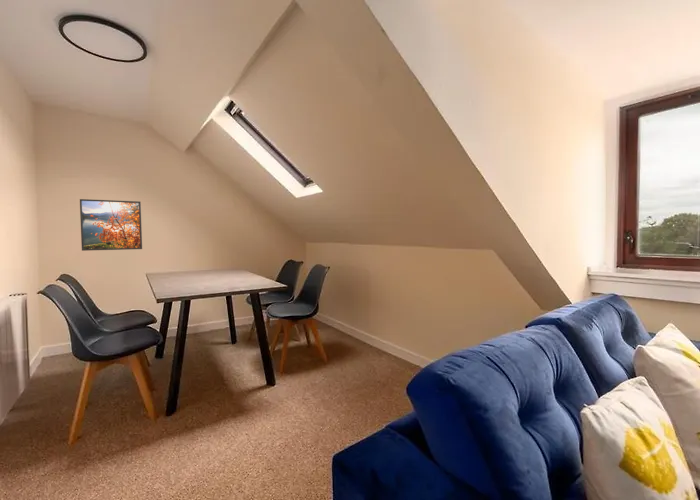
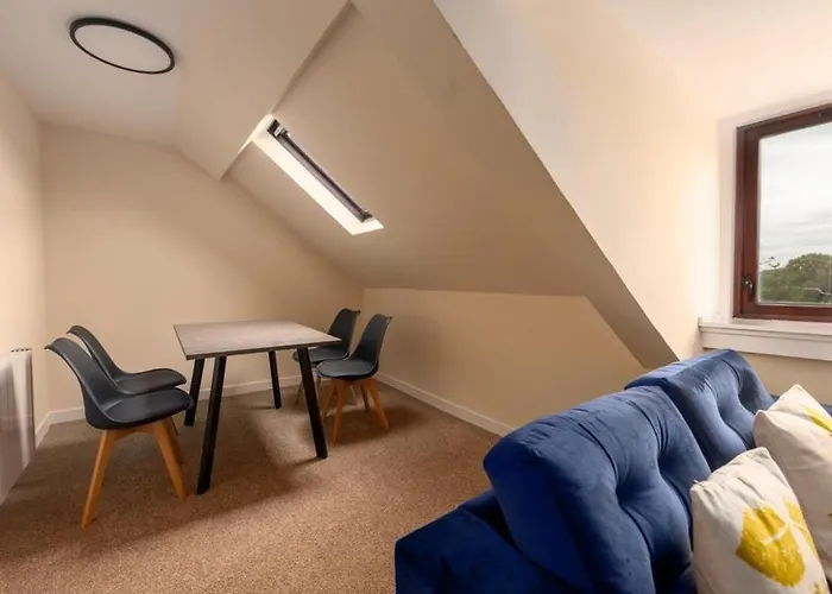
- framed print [79,198,143,252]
